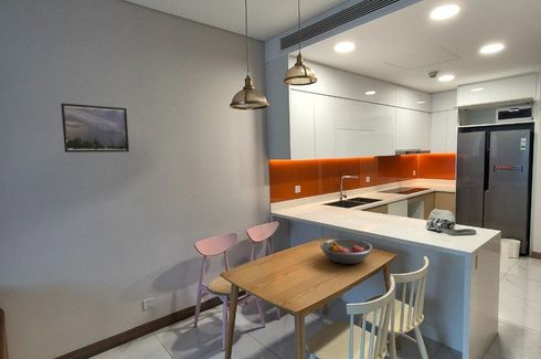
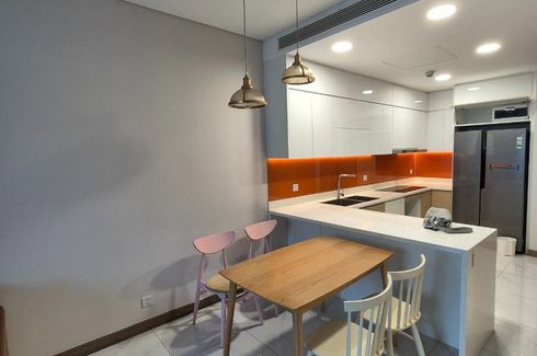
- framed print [60,102,130,154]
- fruit bowl [319,237,374,265]
